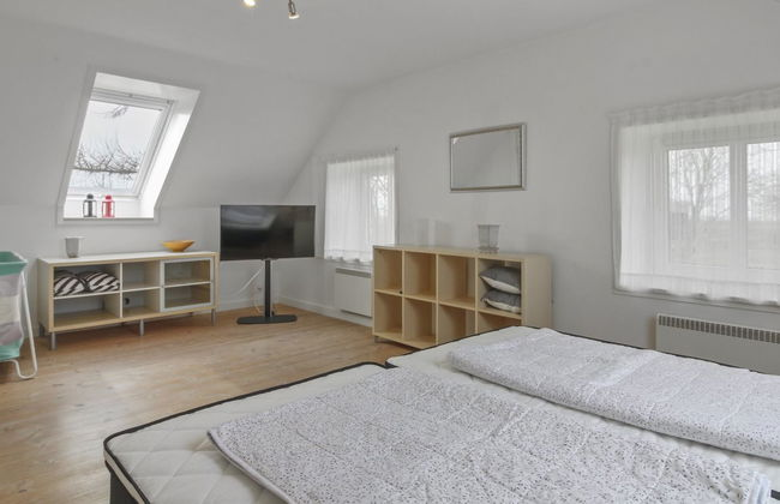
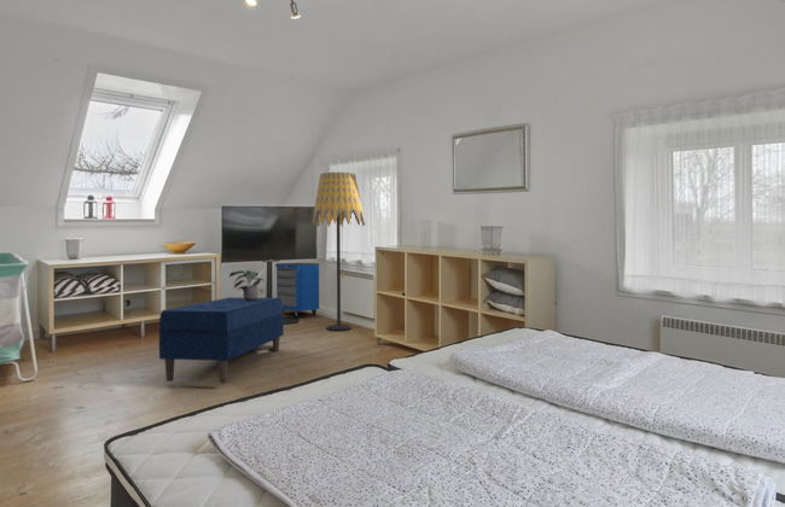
+ cabinet [274,262,320,319]
+ floor lamp [310,171,366,332]
+ potted plant [228,269,266,301]
+ bench [158,296,285,385]
